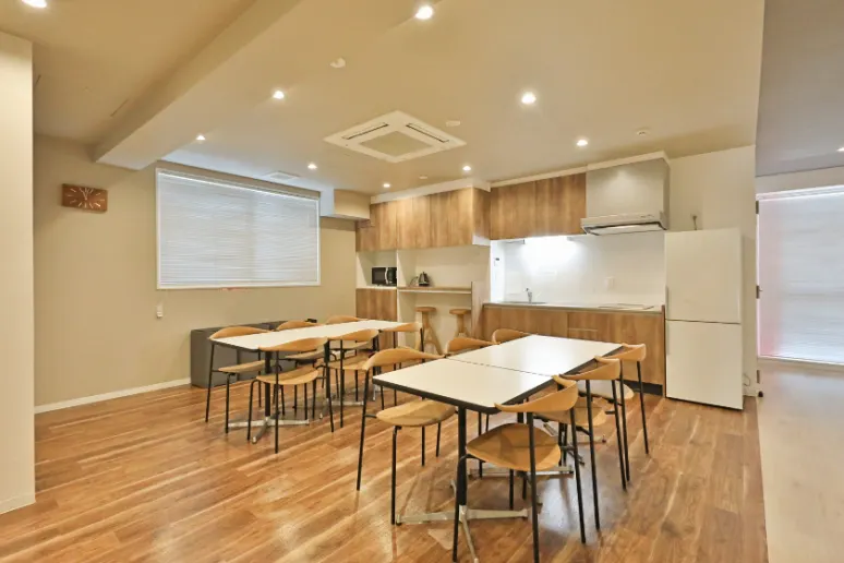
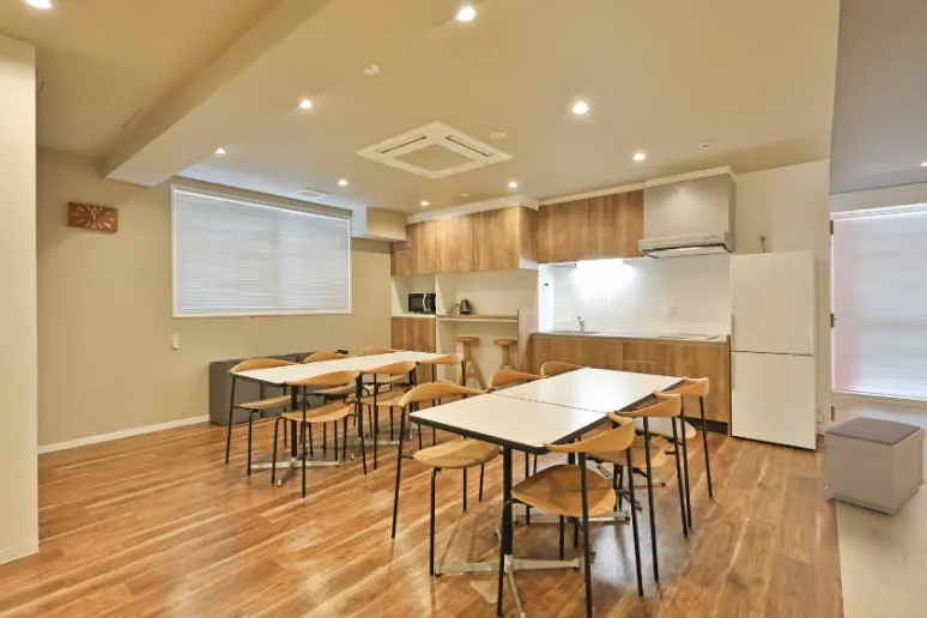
+ bench [823,416,927,516]
